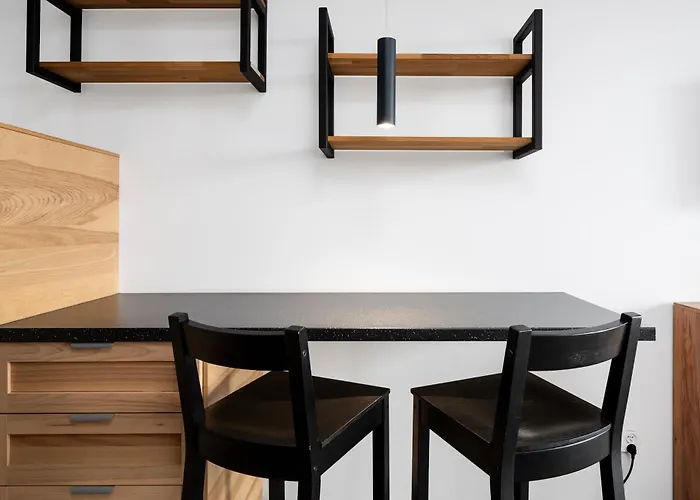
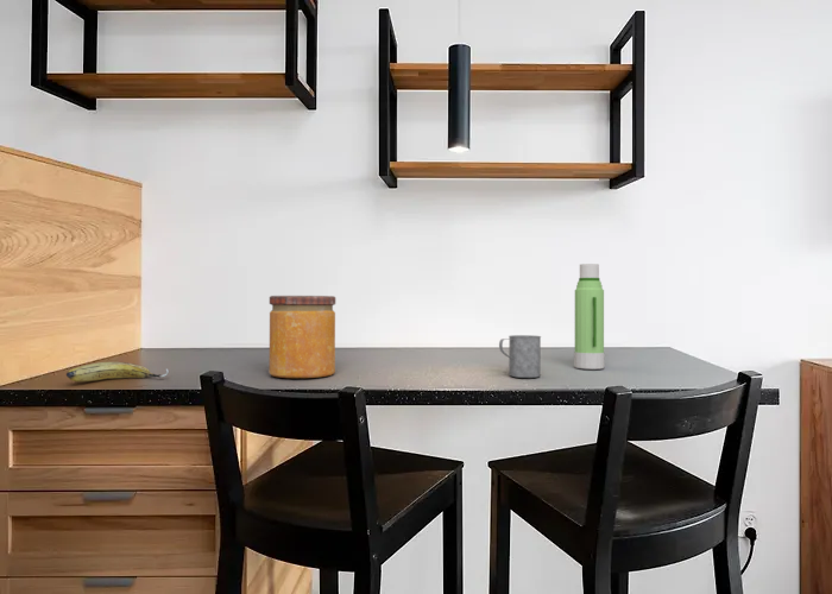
+ jar [269,295,336,379]
+ mug [498,334,542,379]
+ water bottle [573,263,605,371]
+ fruit [65,361,170,384]
